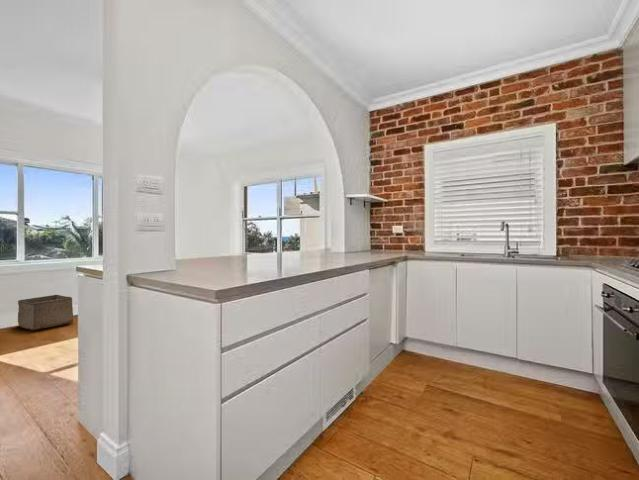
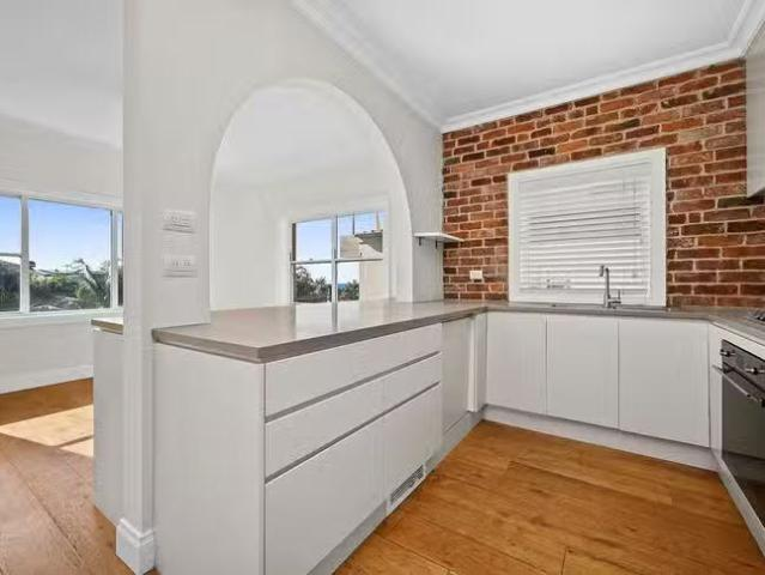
- storage bin [17,294,74,331]
